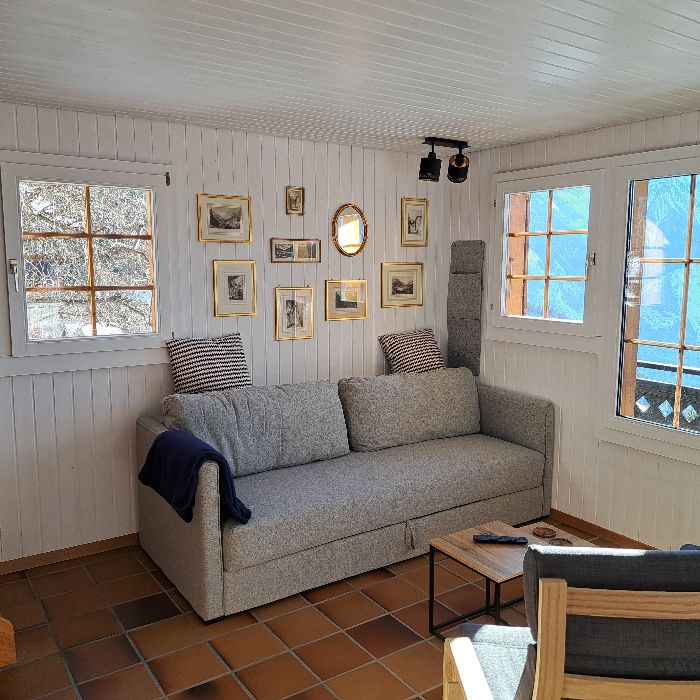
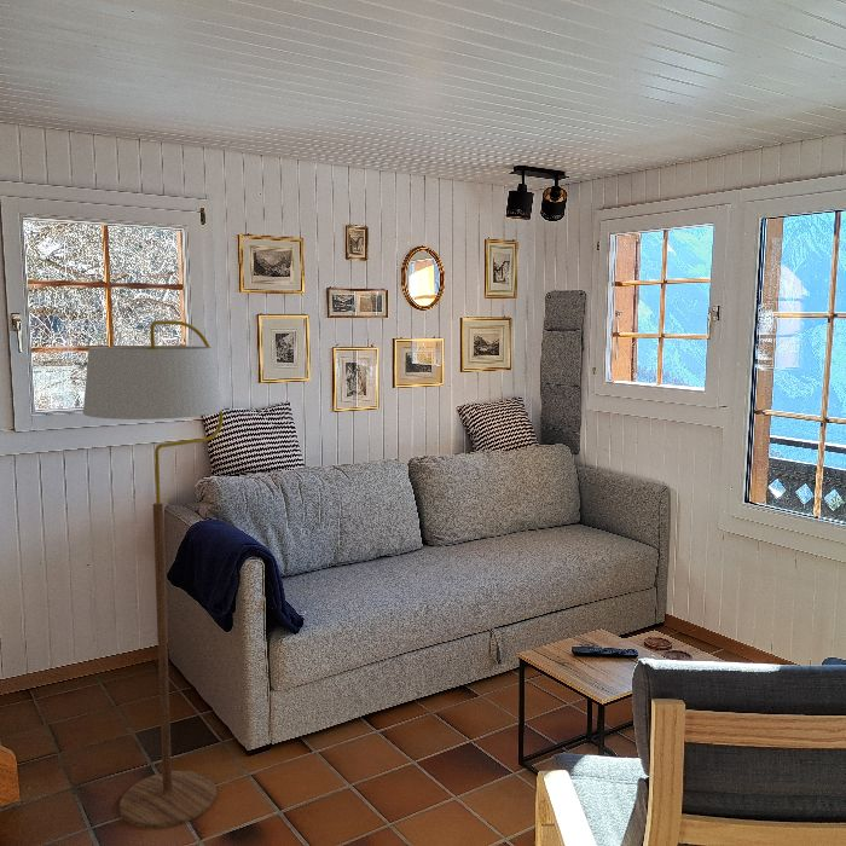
+ floor lamp [82,319,224,829]
